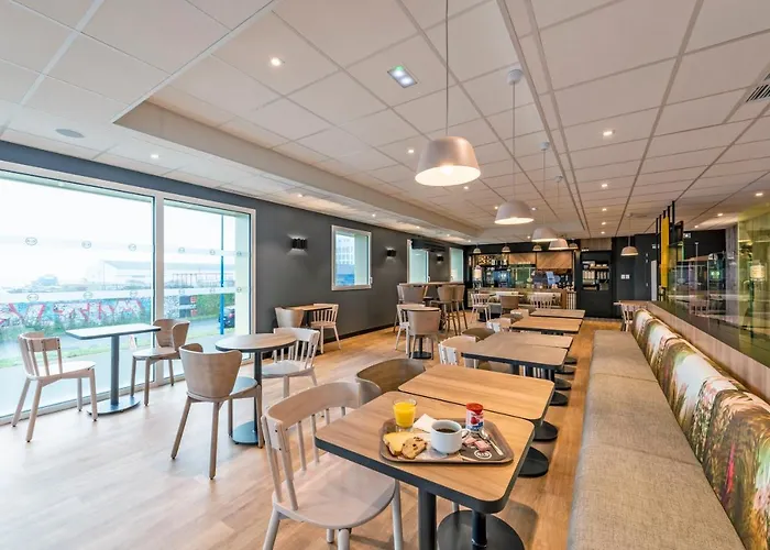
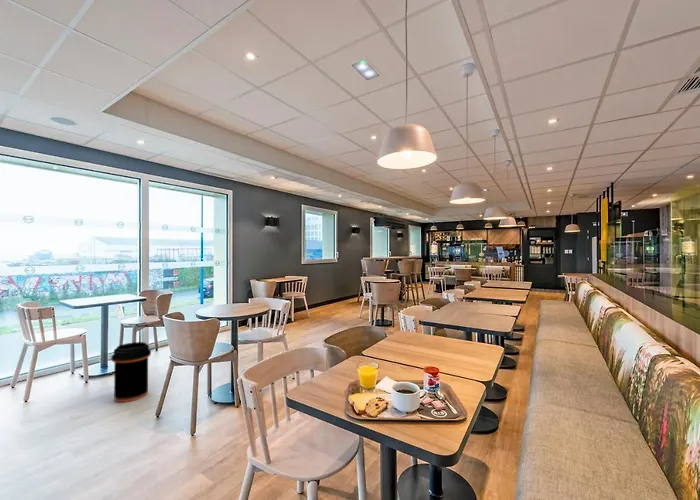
+ trash can [111,341,152,403]
